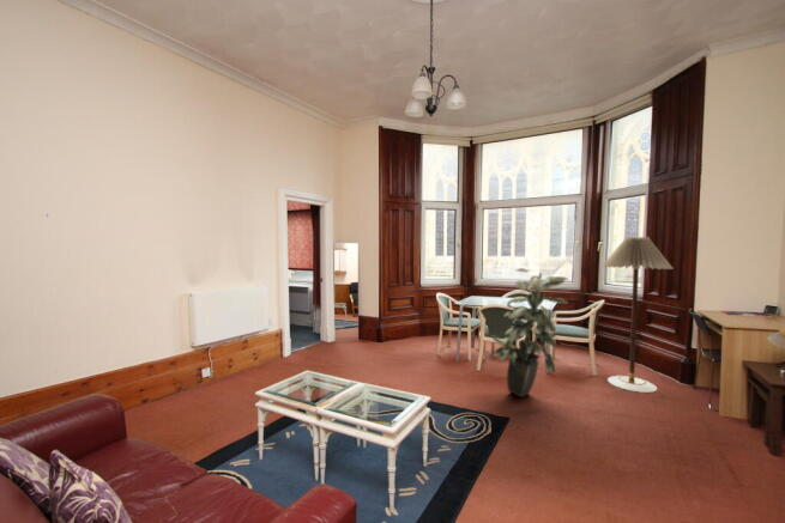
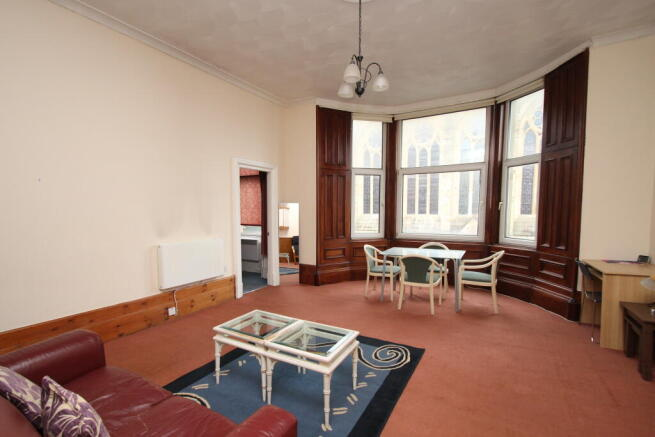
- floor lamp [600,236,675,394]
- indoor plant [490,267,570,399]
